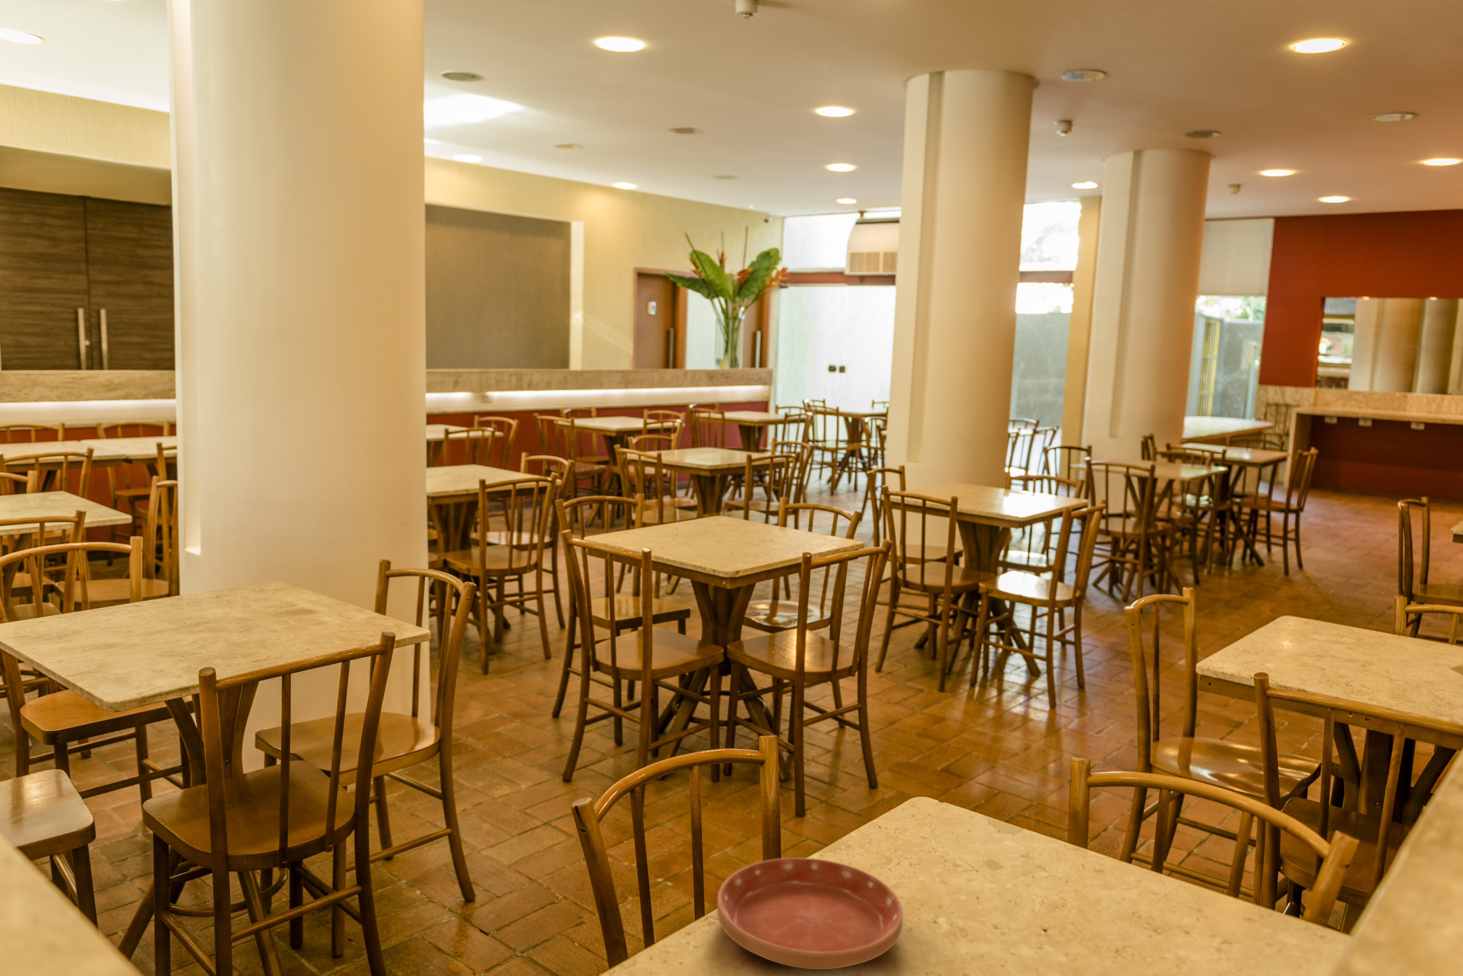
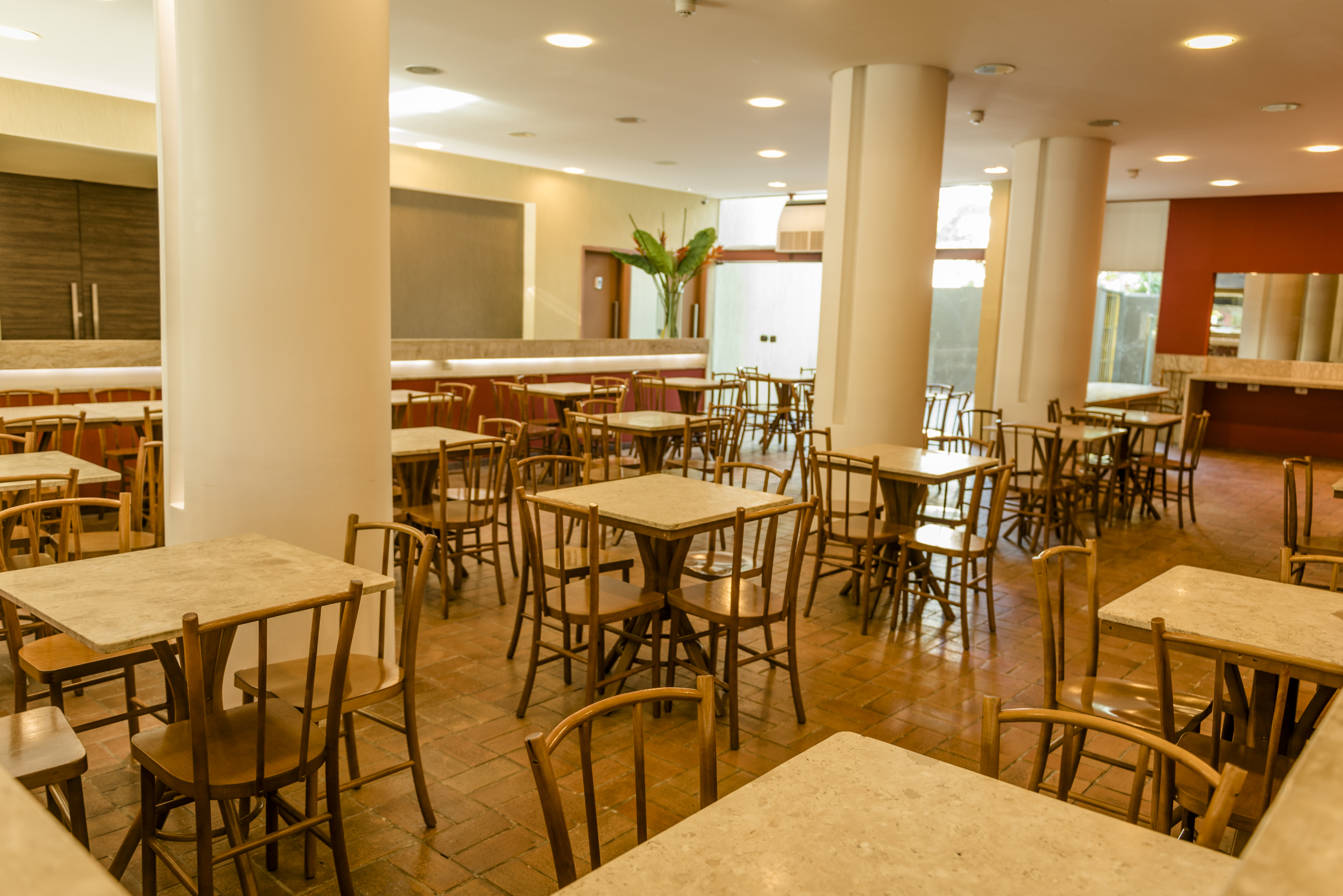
- saucer [717,857,903,969]
